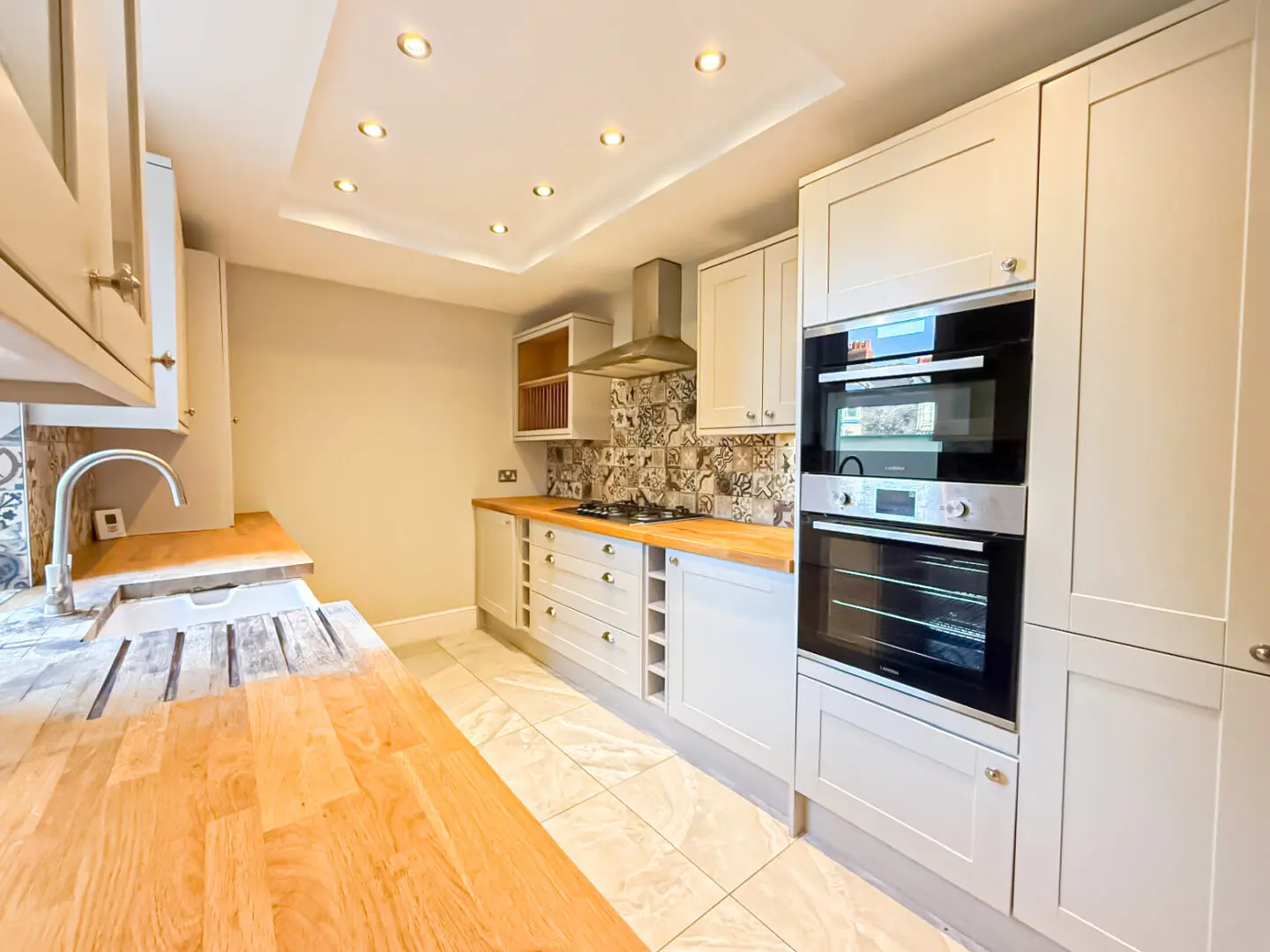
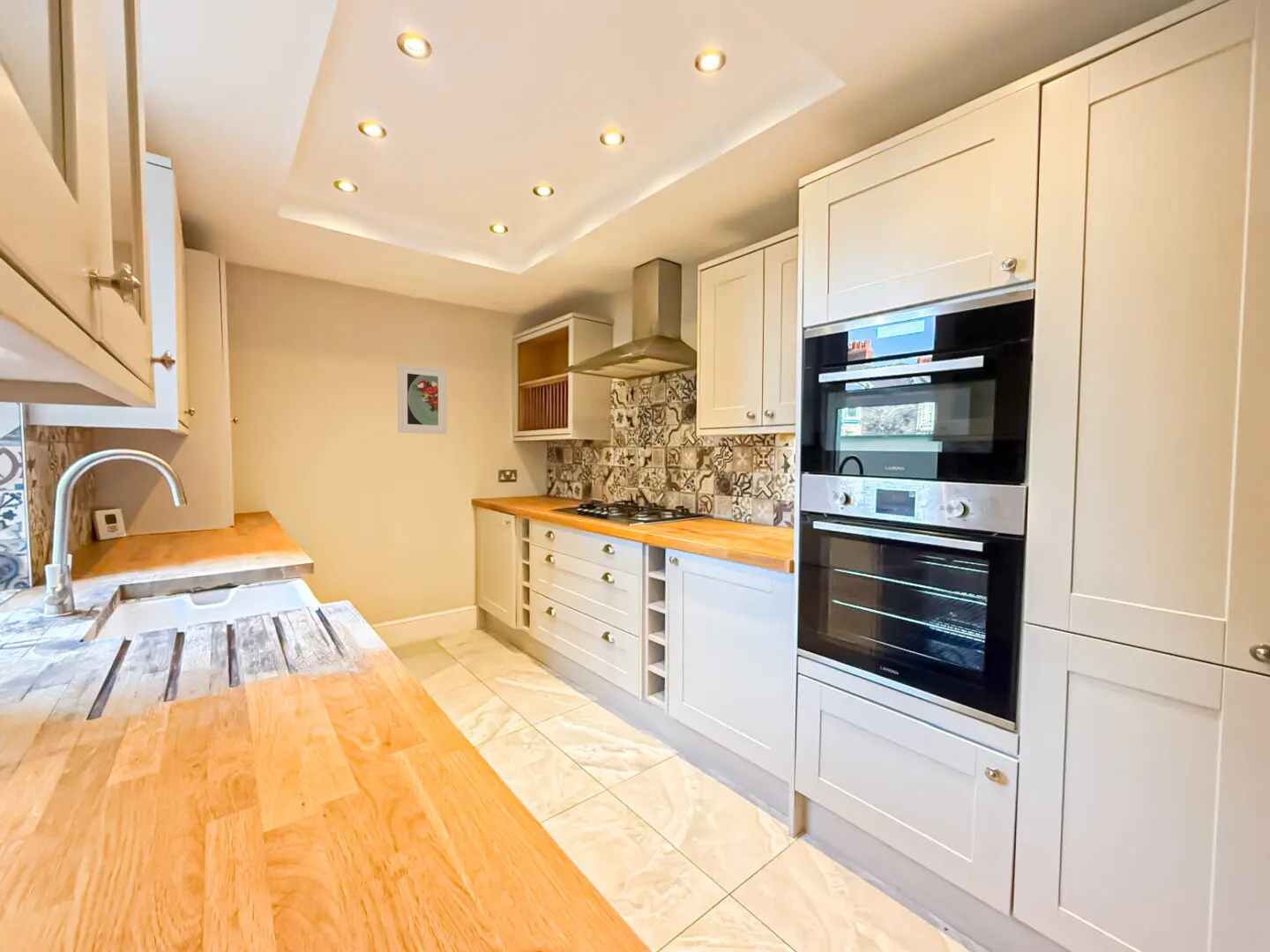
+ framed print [397,363,448,435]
